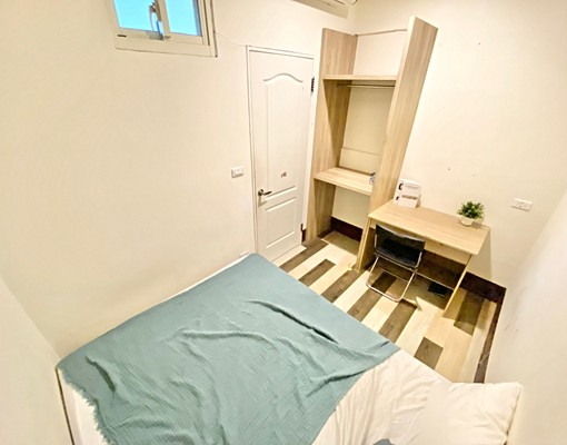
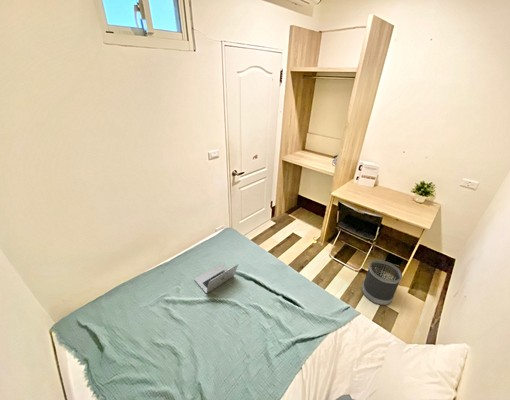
+ wastebasket [361,259,403,306]
+ laptop [193,263,239,294]
